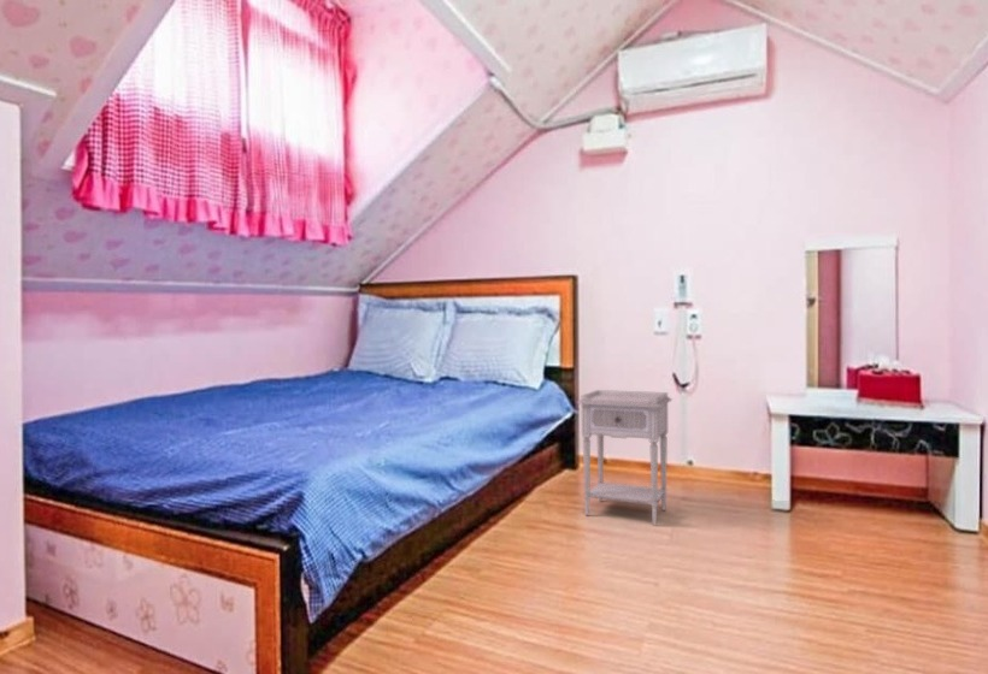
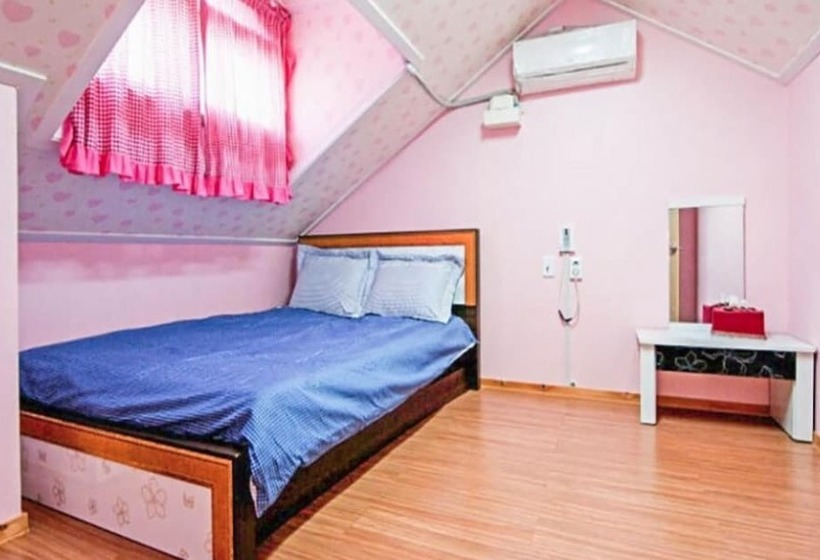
- nightstand [576,389,674,526]
